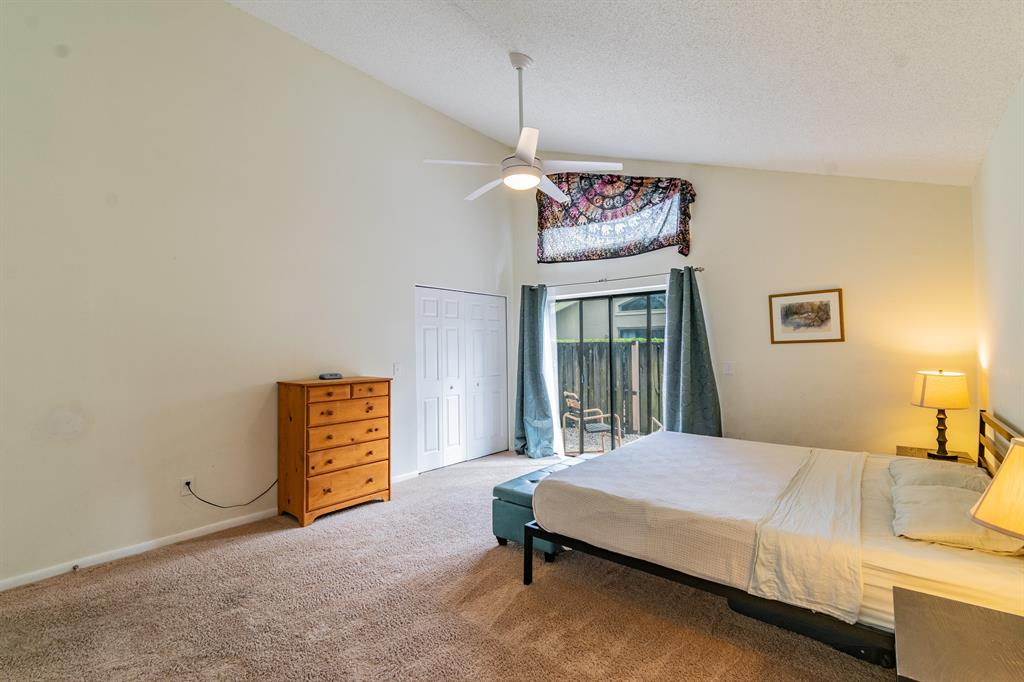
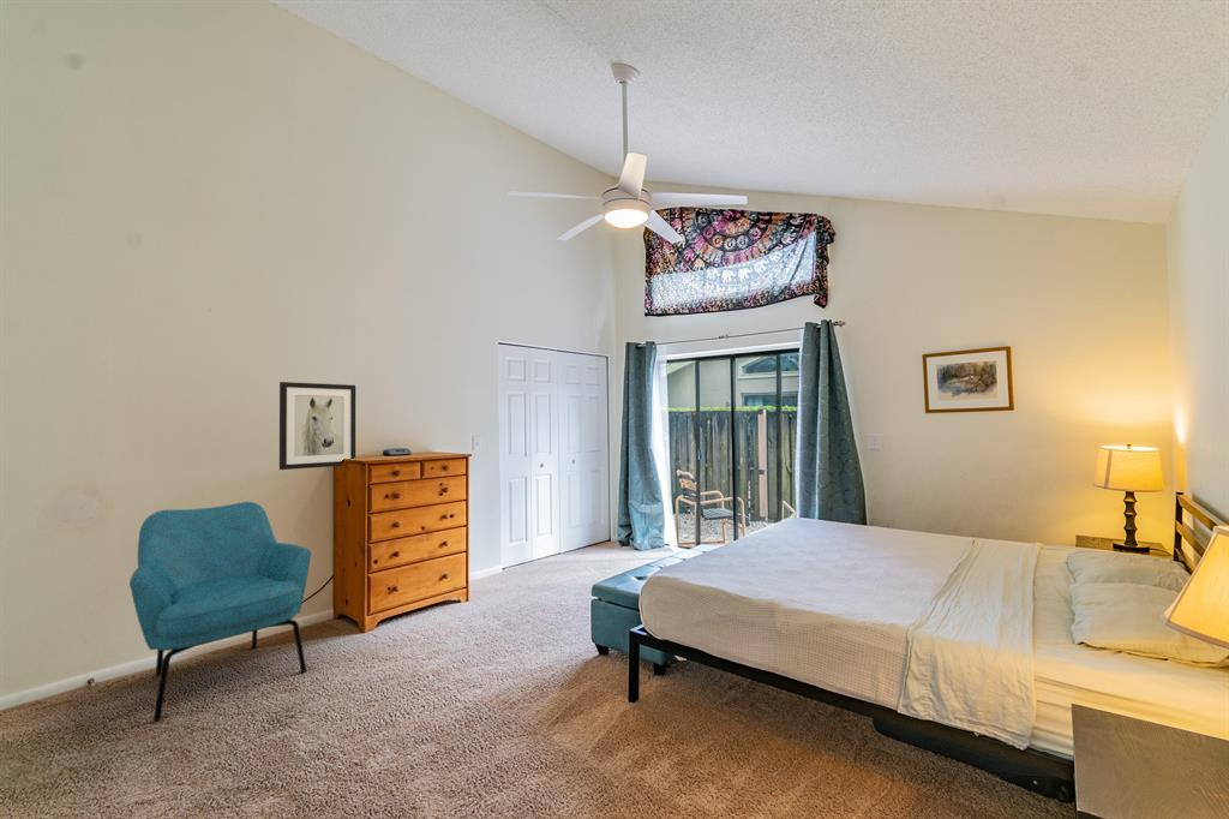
+ wall art [278,381,356,471]
+ armchair [128,501,312,722]
